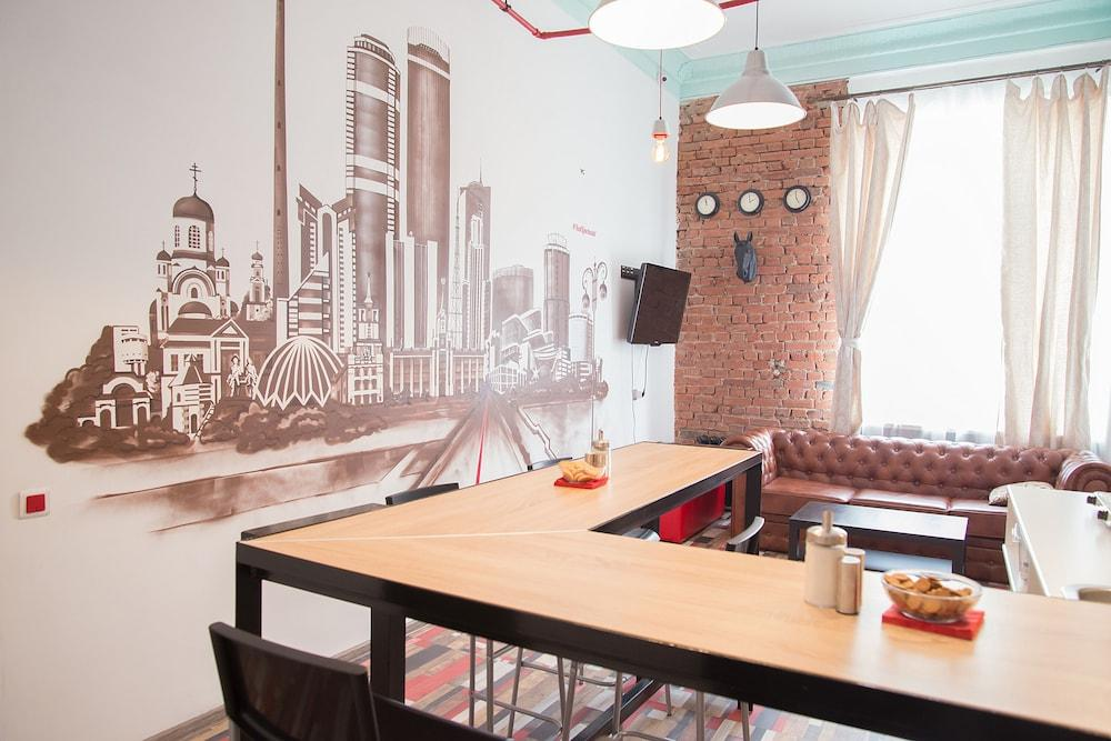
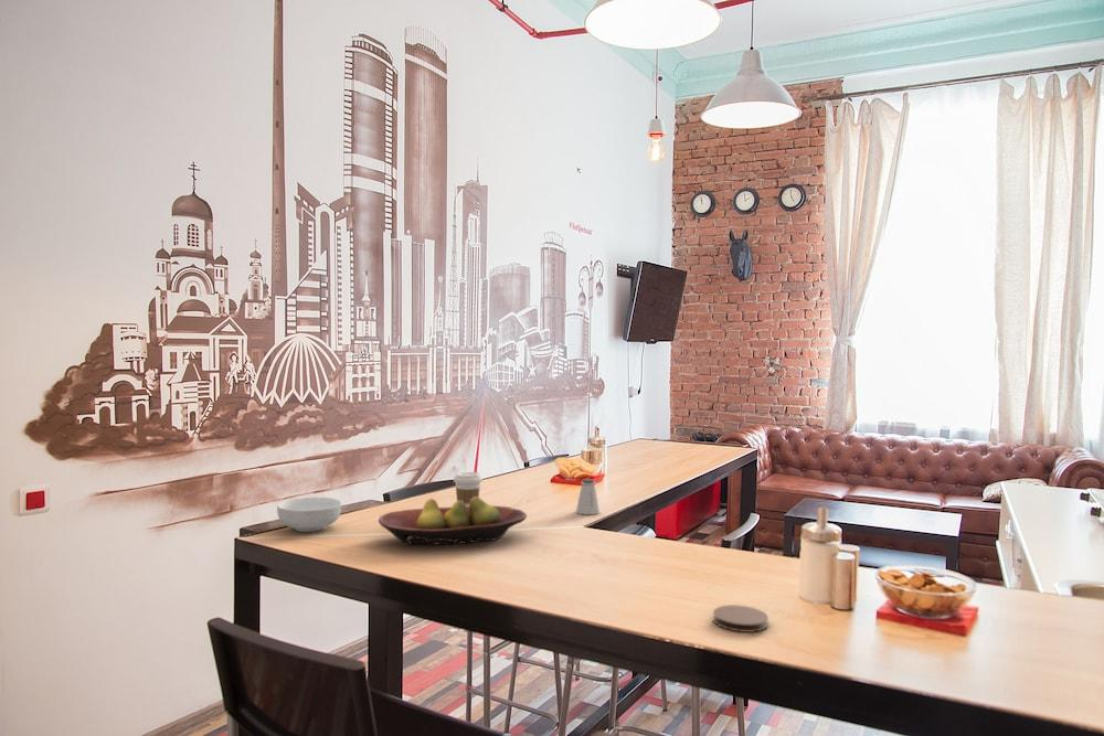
+ coaster [712,604,769,633]
+ fruit bowl [378,497,528,546]
+ cereal bowl [276,497,342,533]
+ coffee cup [453,471,484,506]
+ saltshaker [575,478,601,515]
